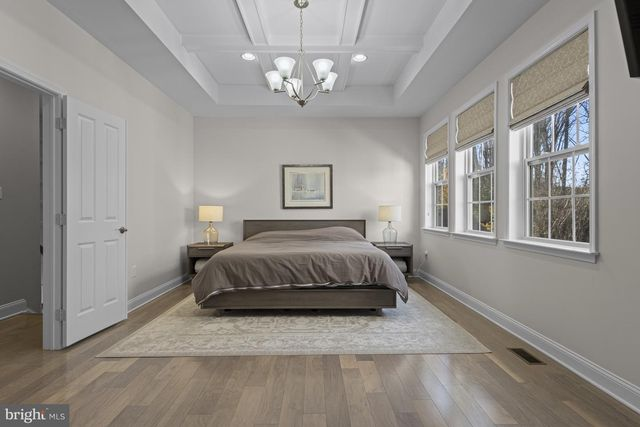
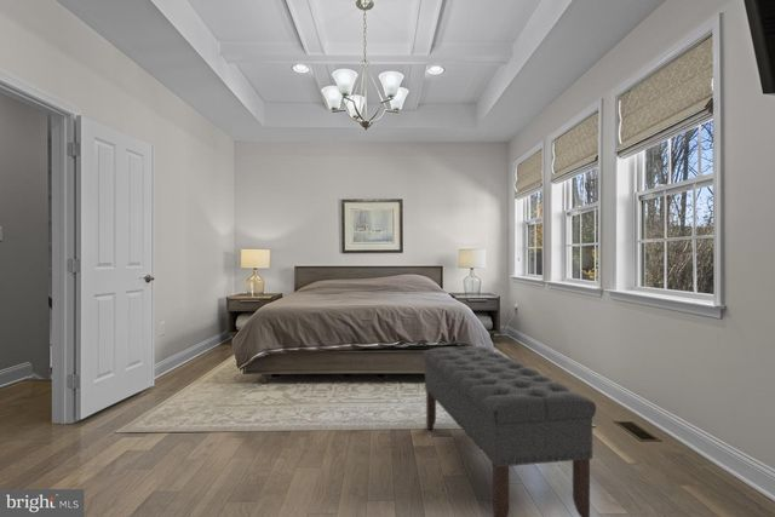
+ bench [421,345,597,517]
